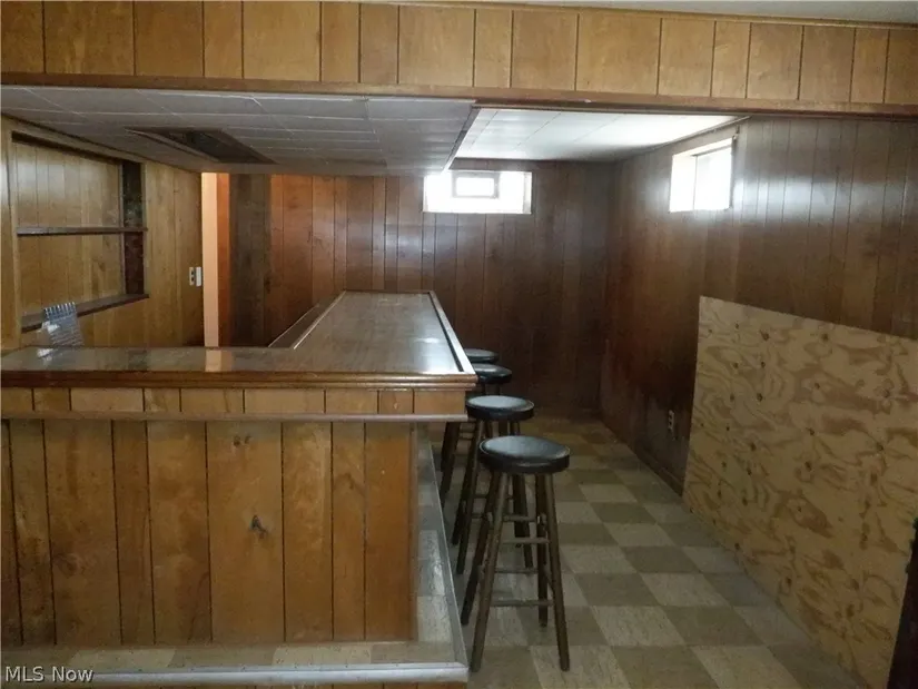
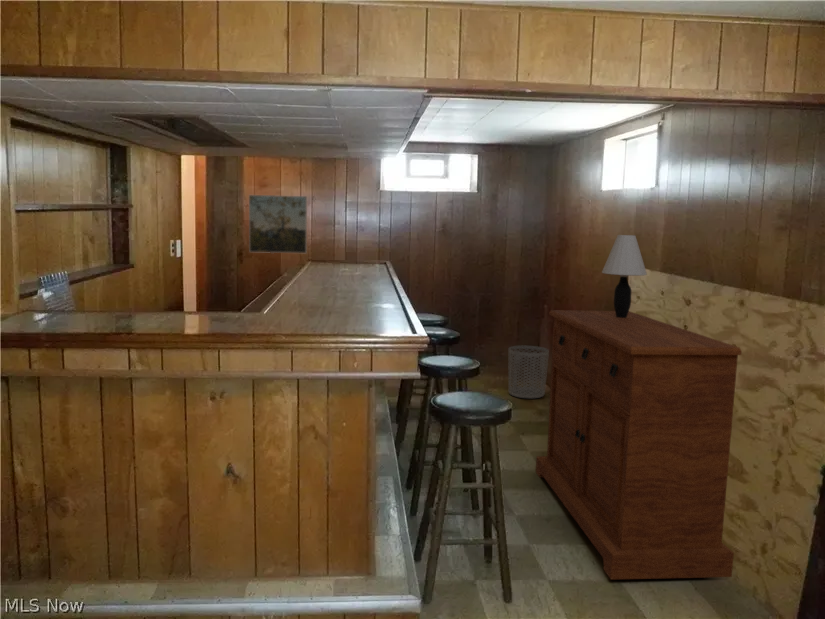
+ table lamp [601,234,648,318]
+ waste bin [508,345,550,399]
+ sideboard [535,309,743,580]
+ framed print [248,194,308,254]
